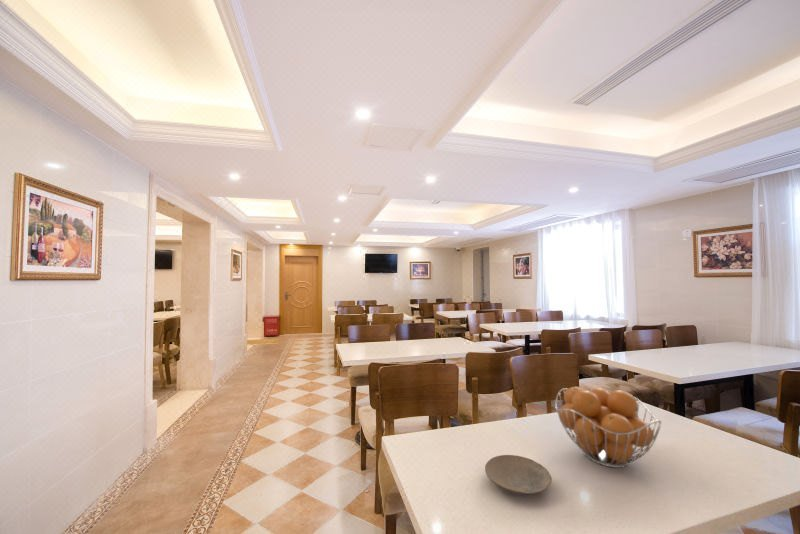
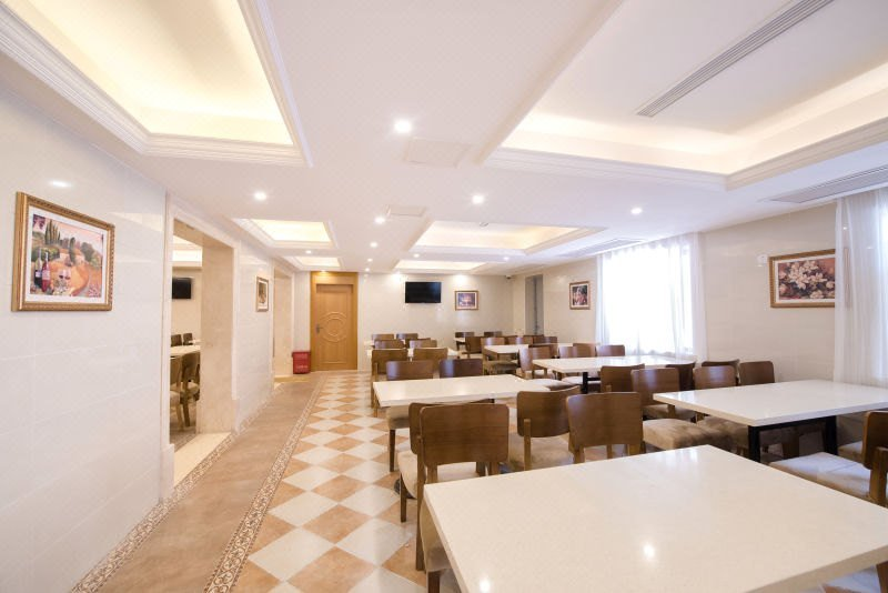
- fruit basket [554,386,662,469]
- plate [484,454,553,495]
